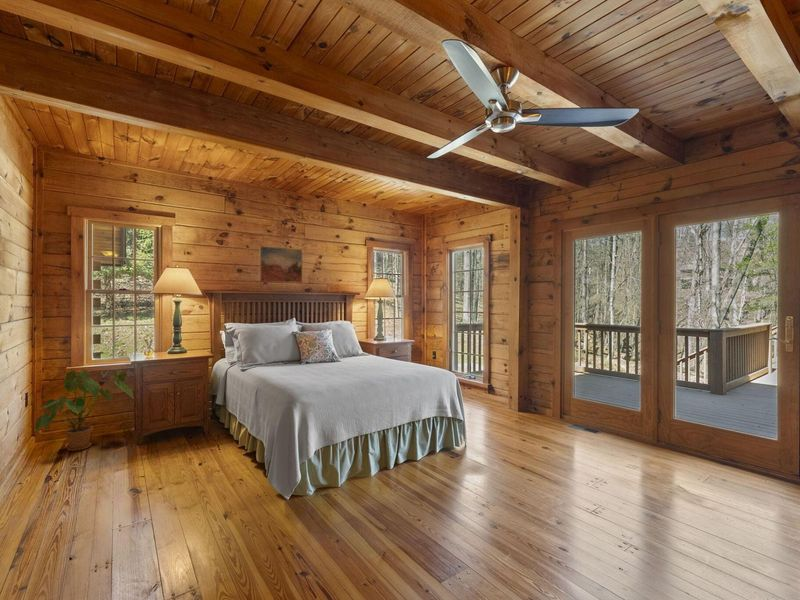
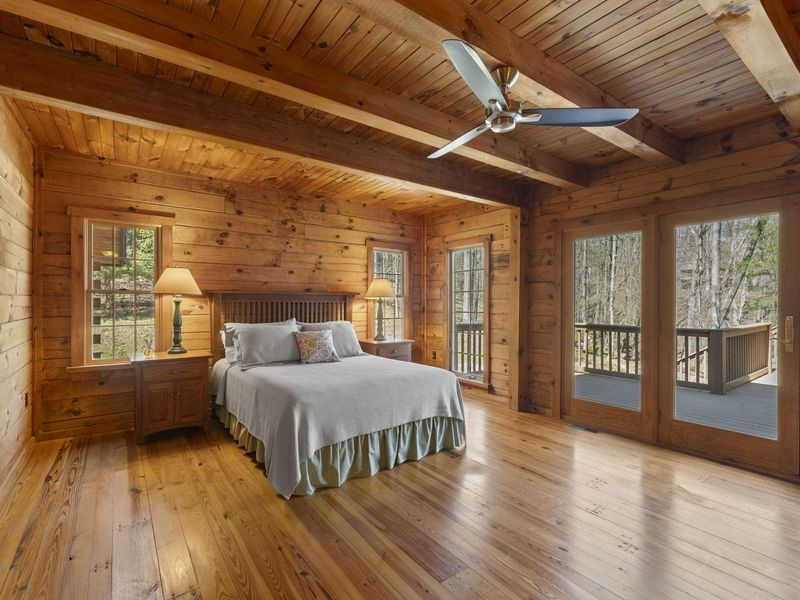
- wall art [259,245,303,284]
- house plant [33,368,135,452]
